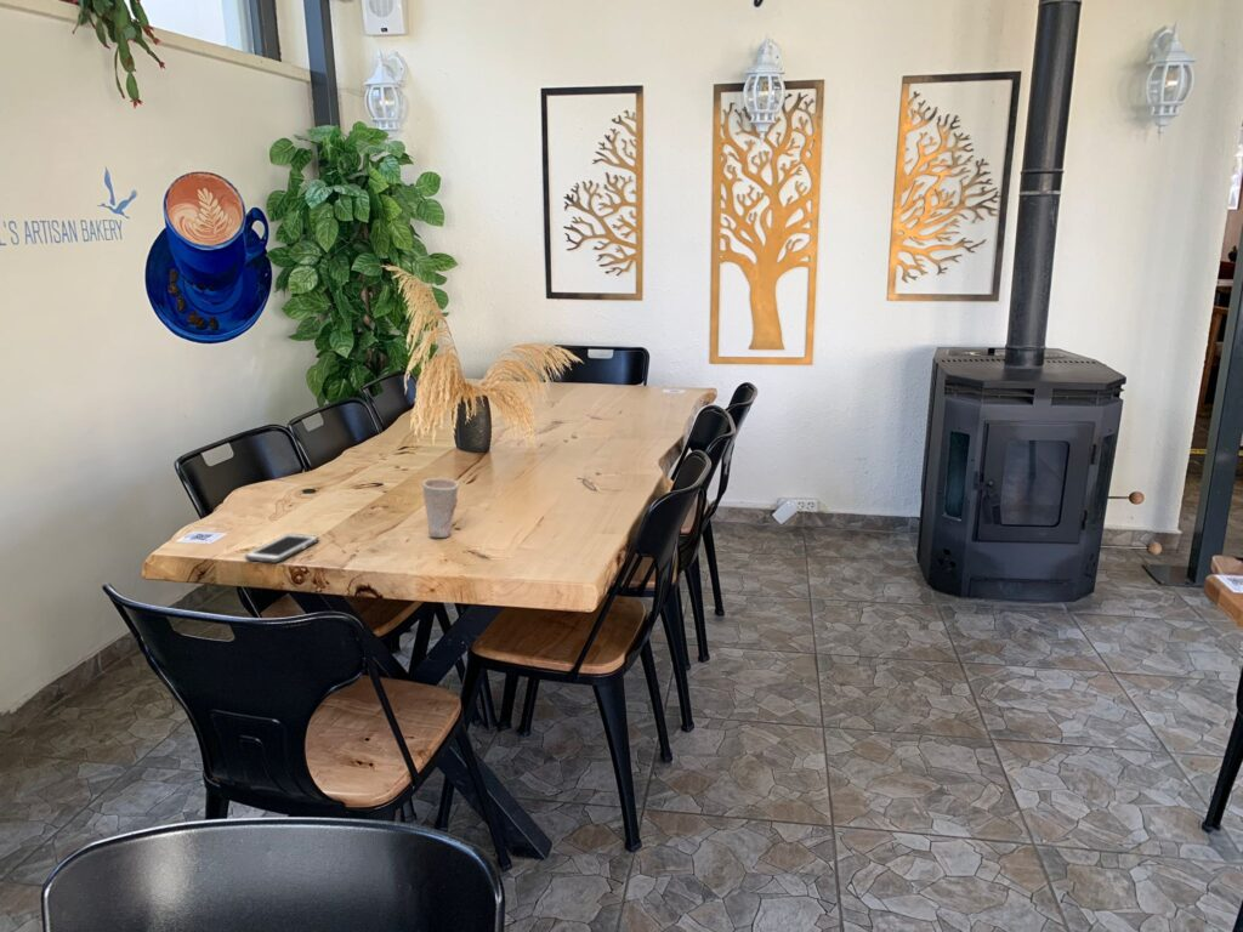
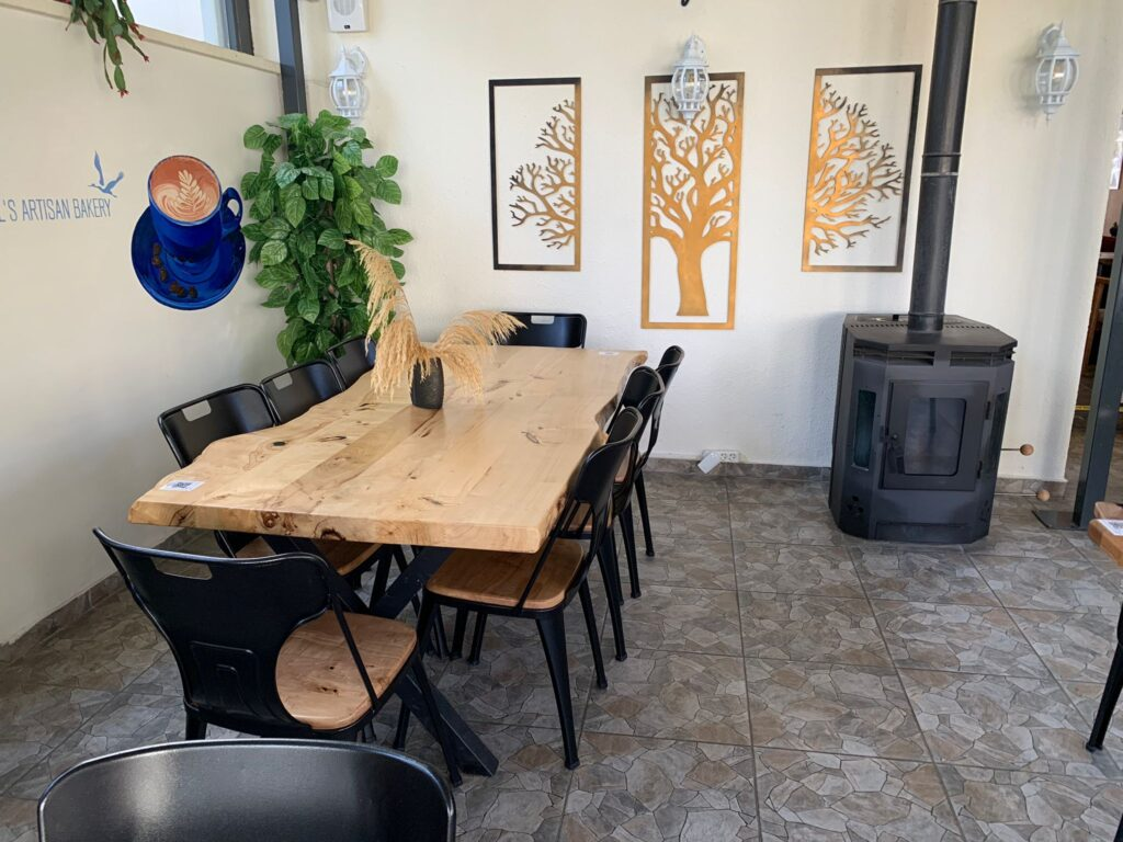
- cup [421,477,460,539]
- cell phone [244,533,320,564]
